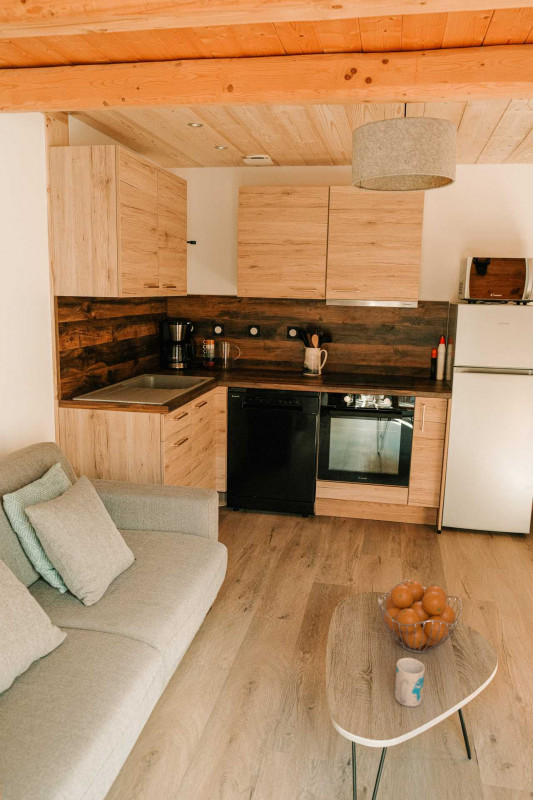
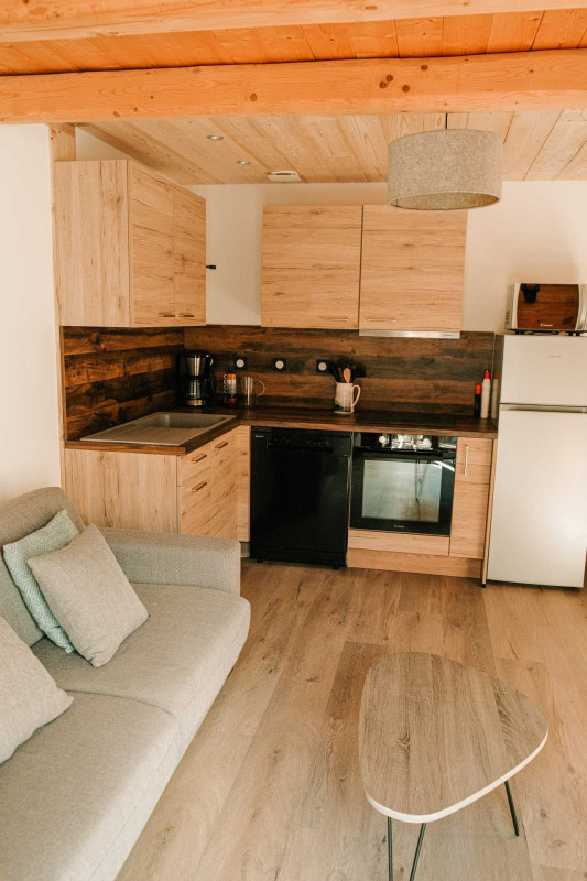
- mug [394,657,426,708]
- fruit basket [377,579,463,654]
